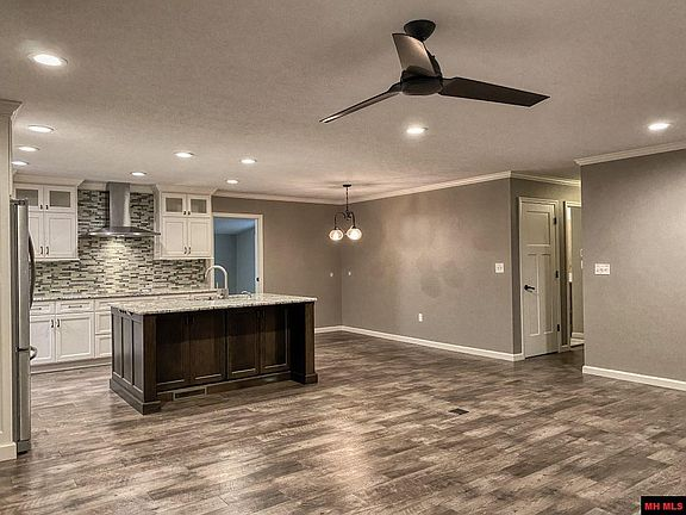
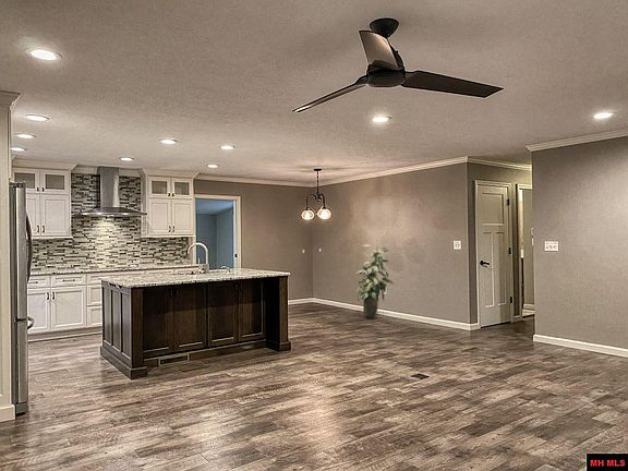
+ indoor plant [354,243,395,319]
